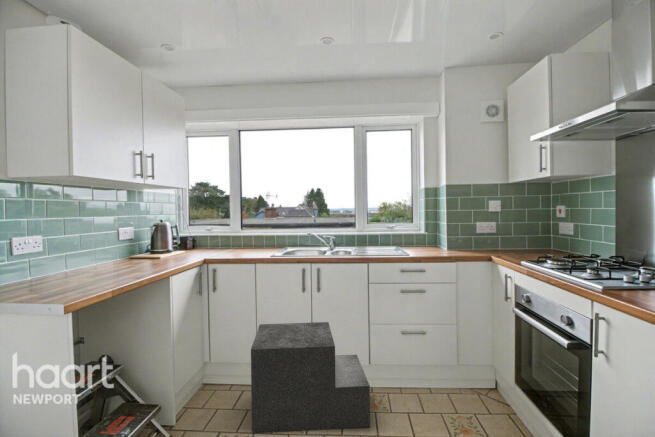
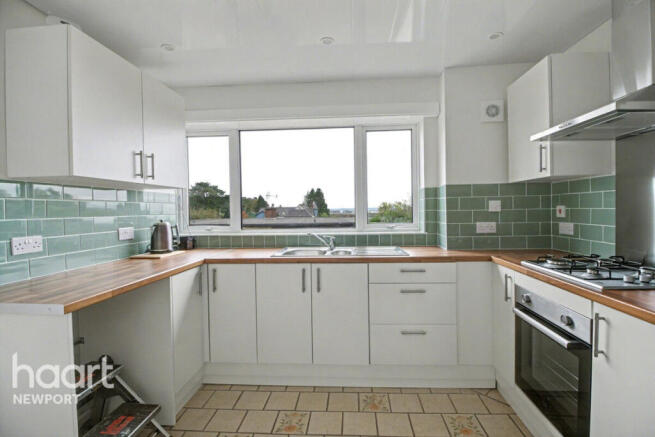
- step stool [250,321,371,435]
